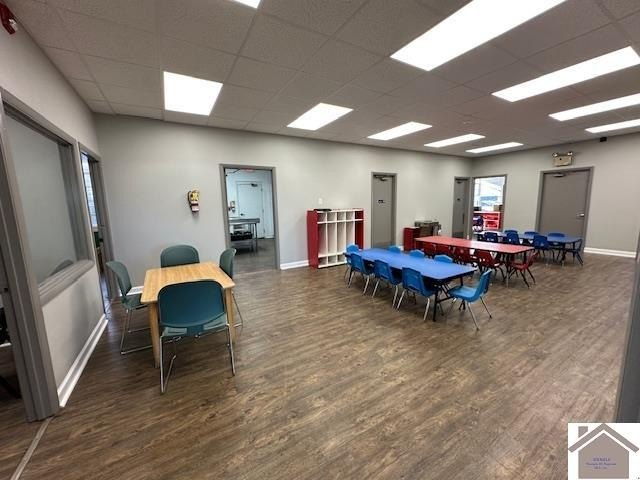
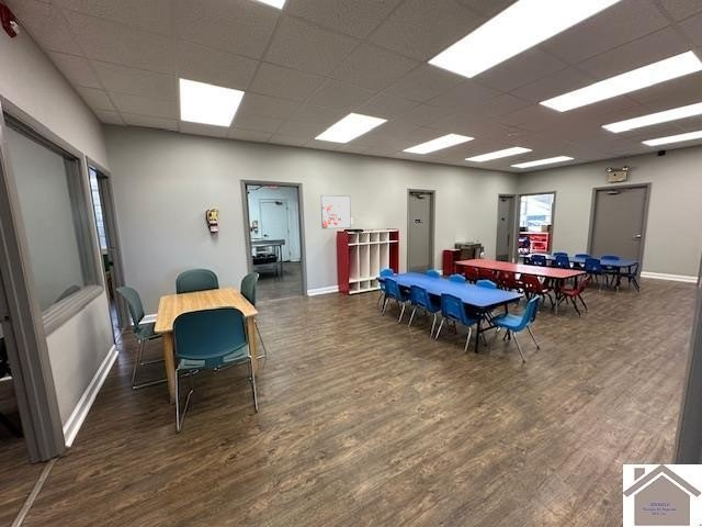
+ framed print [320,194,352,229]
